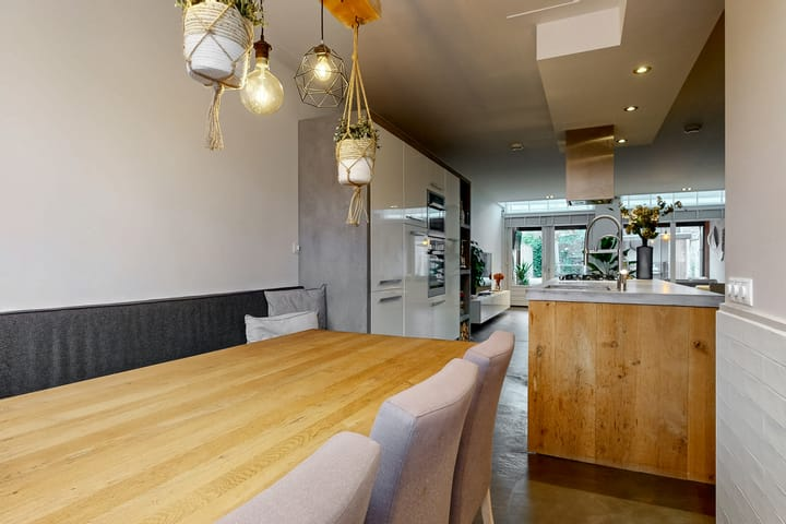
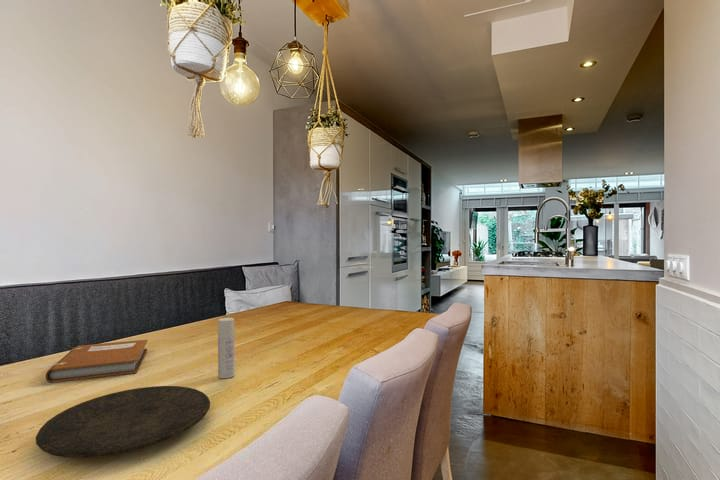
+ plate [35,385,211,459]
+ bottle [217,317,236,379]
+ notebook [45,338,149,383]
